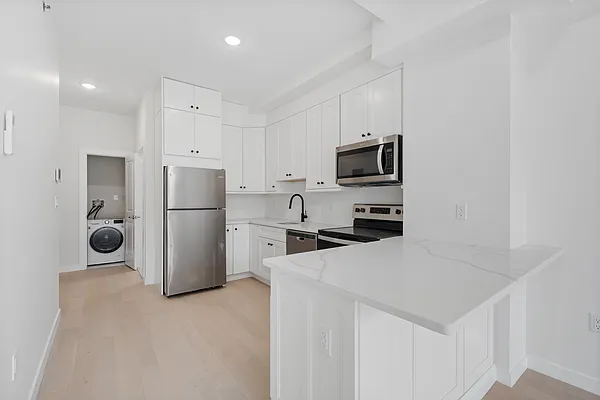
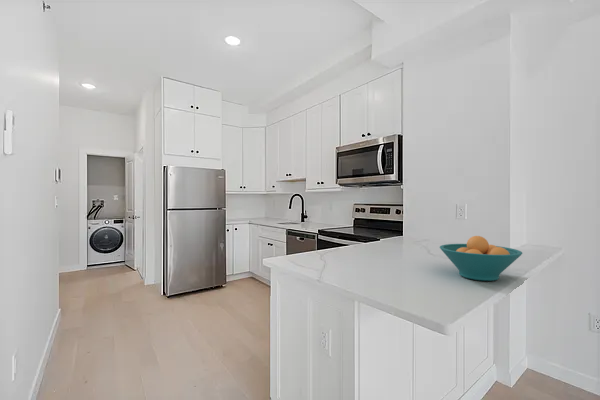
+ fruit bowl [439,235,523,282]
